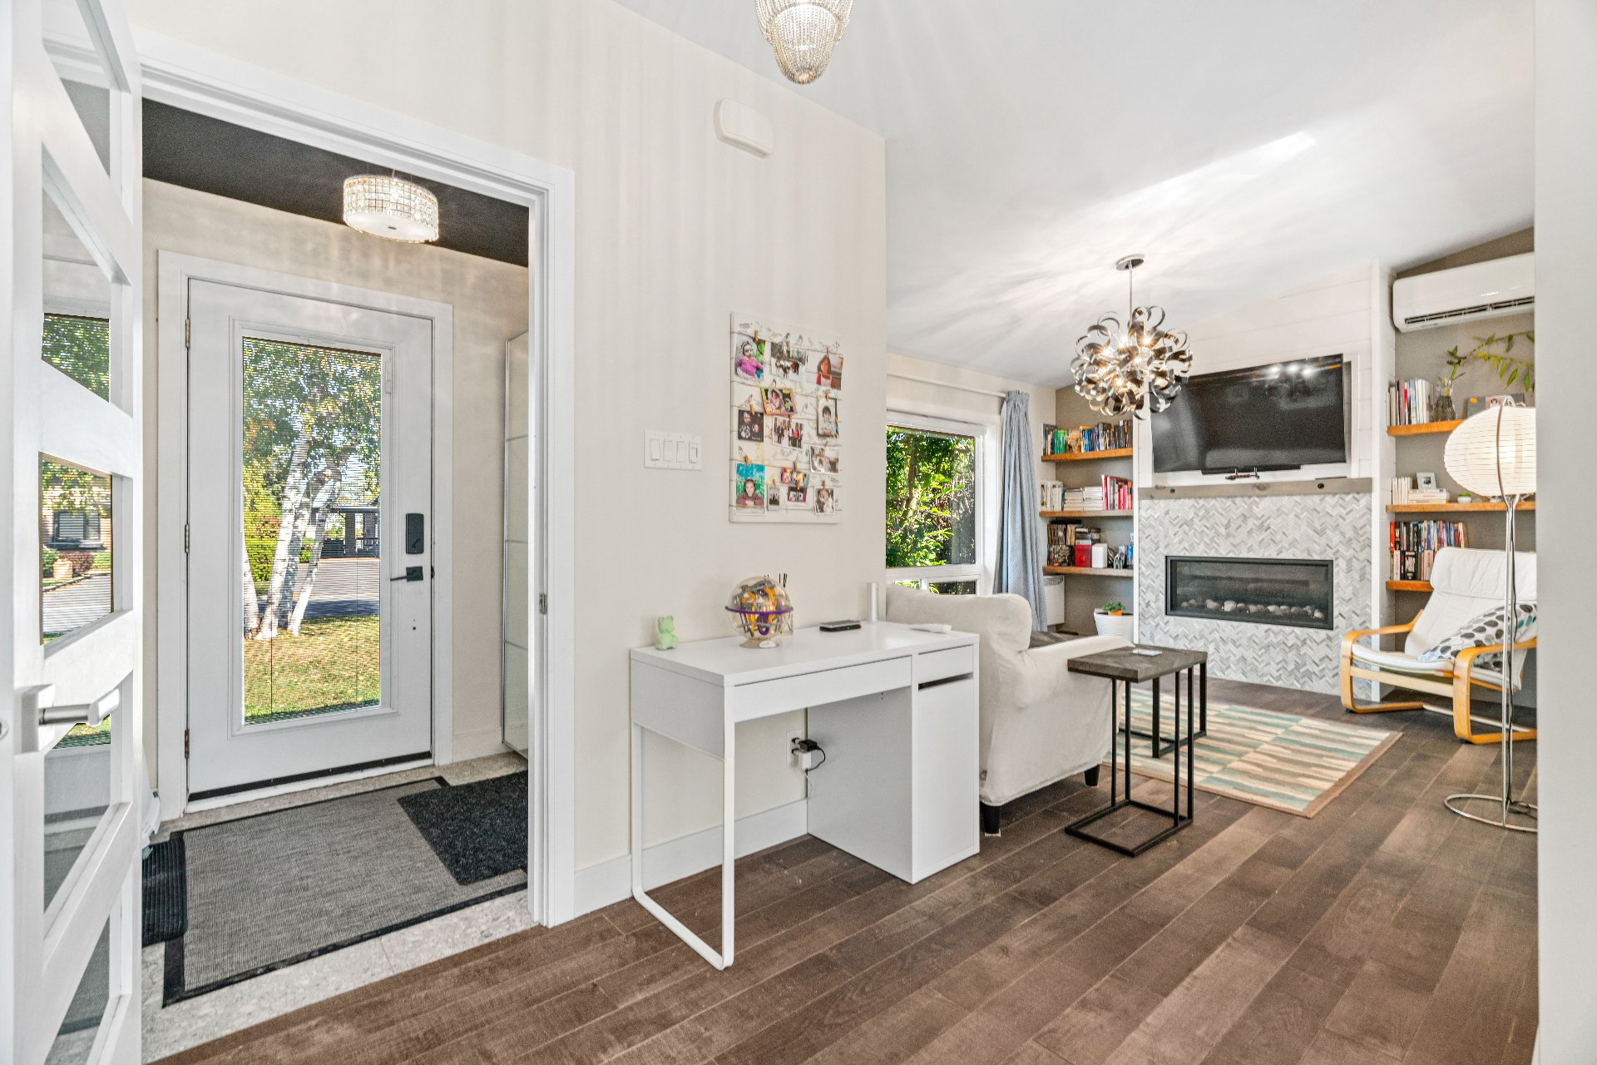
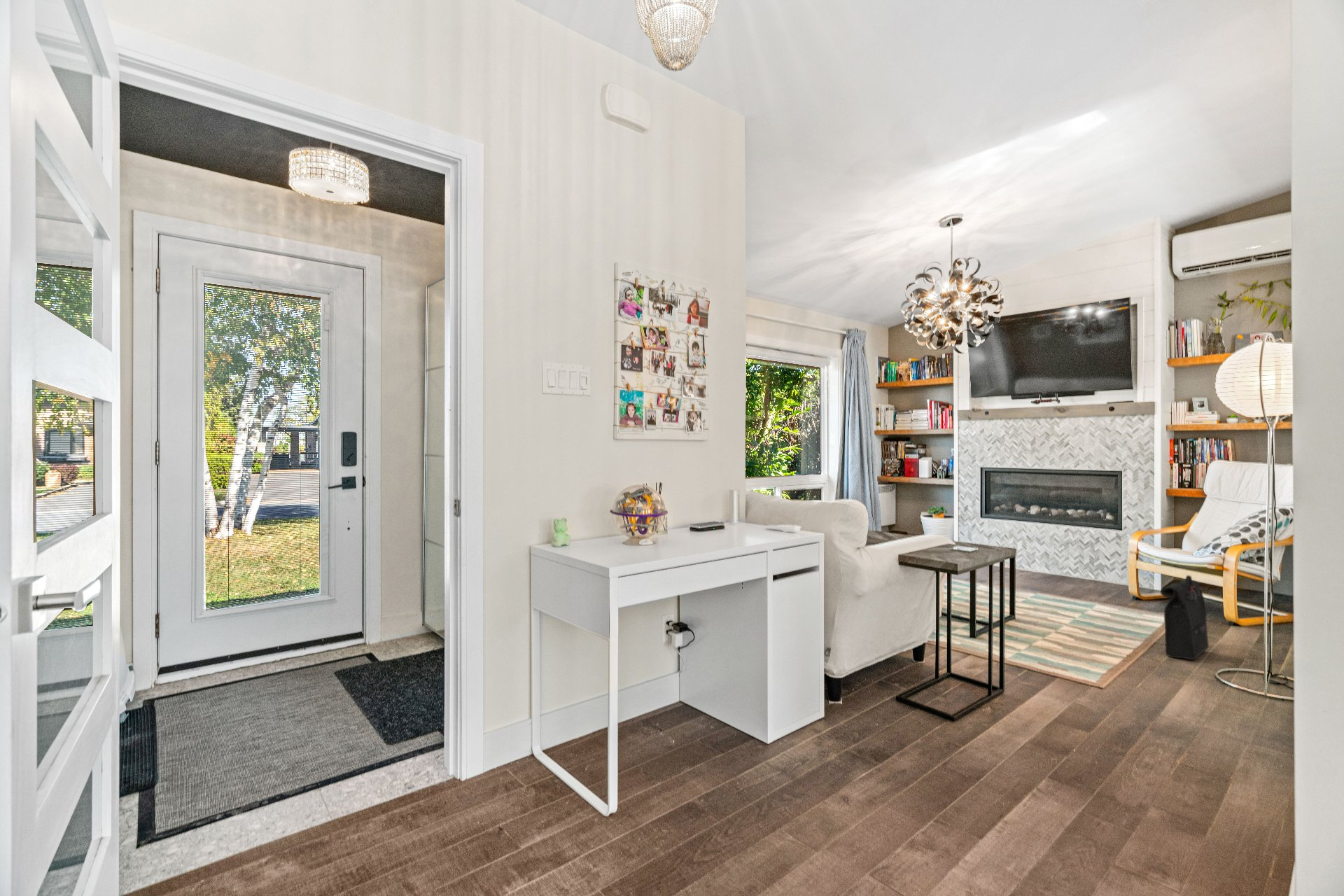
+ backpack [1160,575,1210,660]
